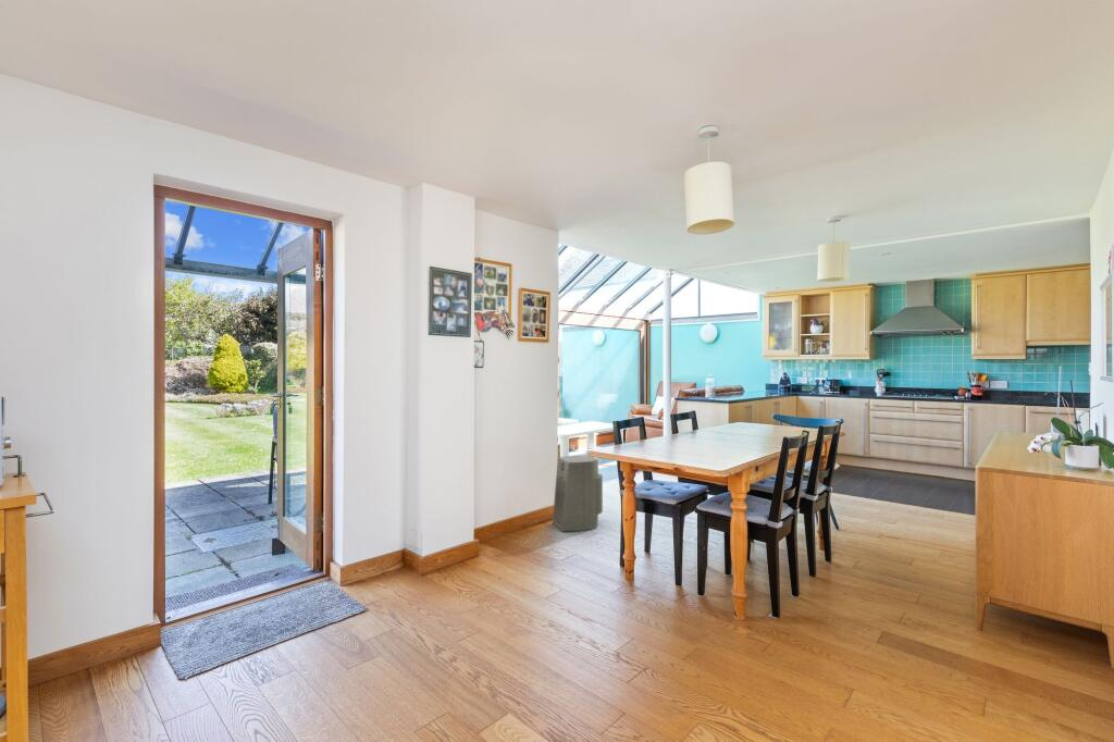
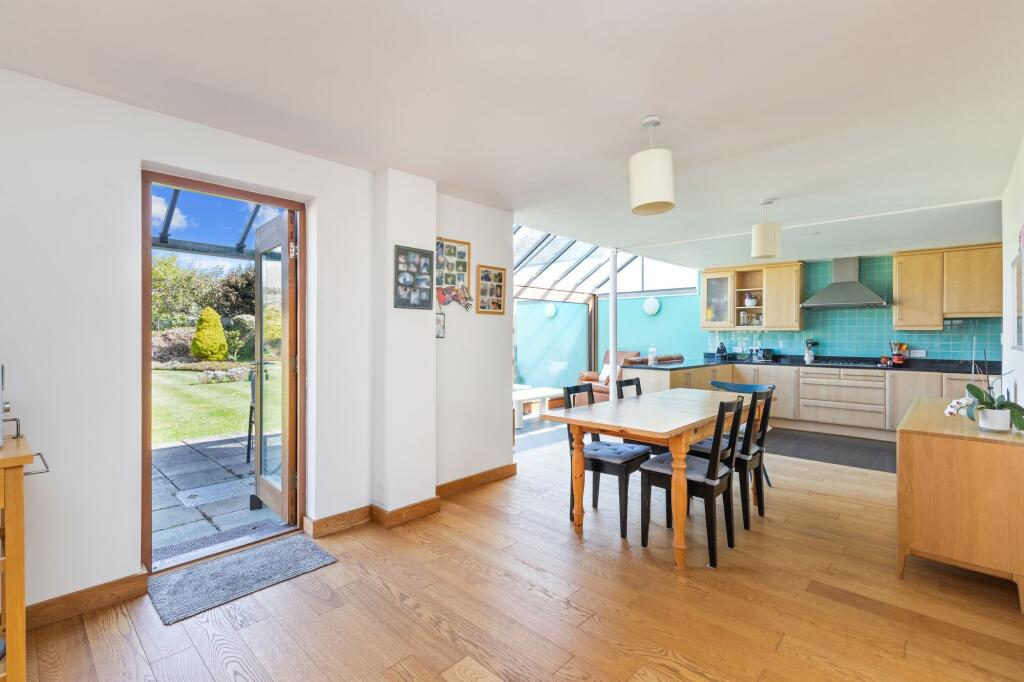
- fan [552,455,604,533]
